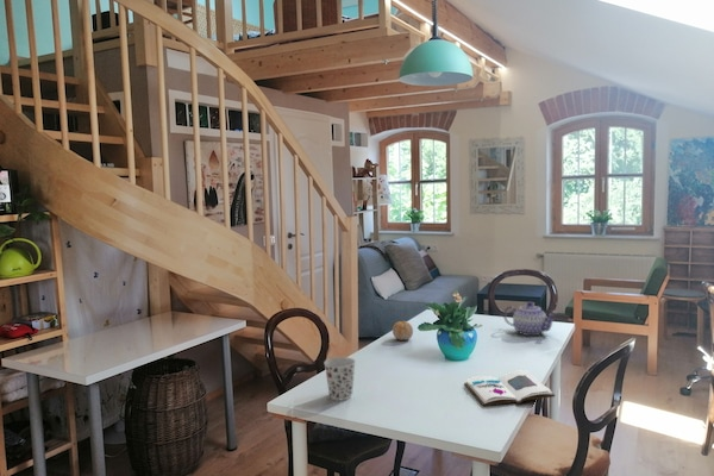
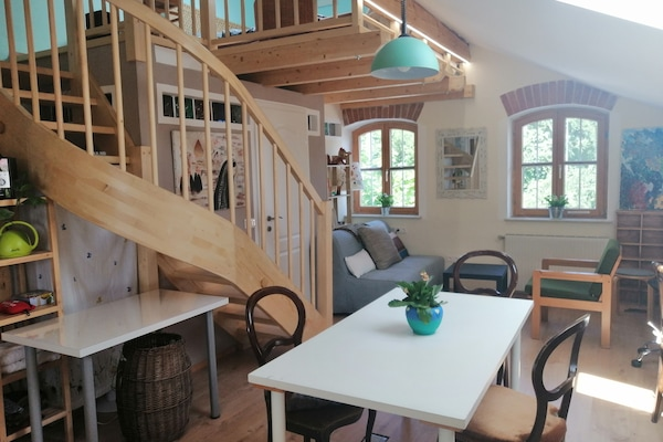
- book [463,369,556,407]
- teapot [502,301,558,337]
- fruit [392,320,414,342]
- cup [322,356,357,402]
